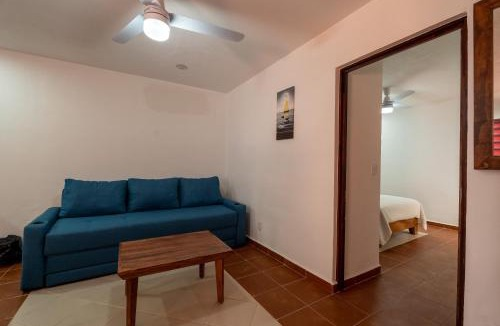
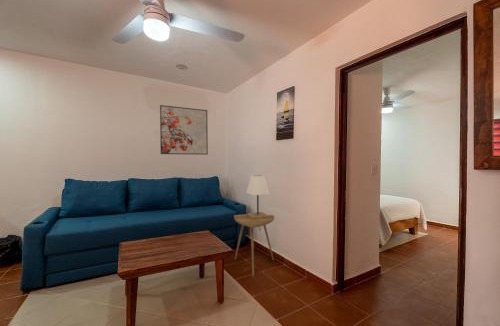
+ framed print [159,104,209,156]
+ side table [233,213,275,278]
+ lamp [245,174,271,220]
